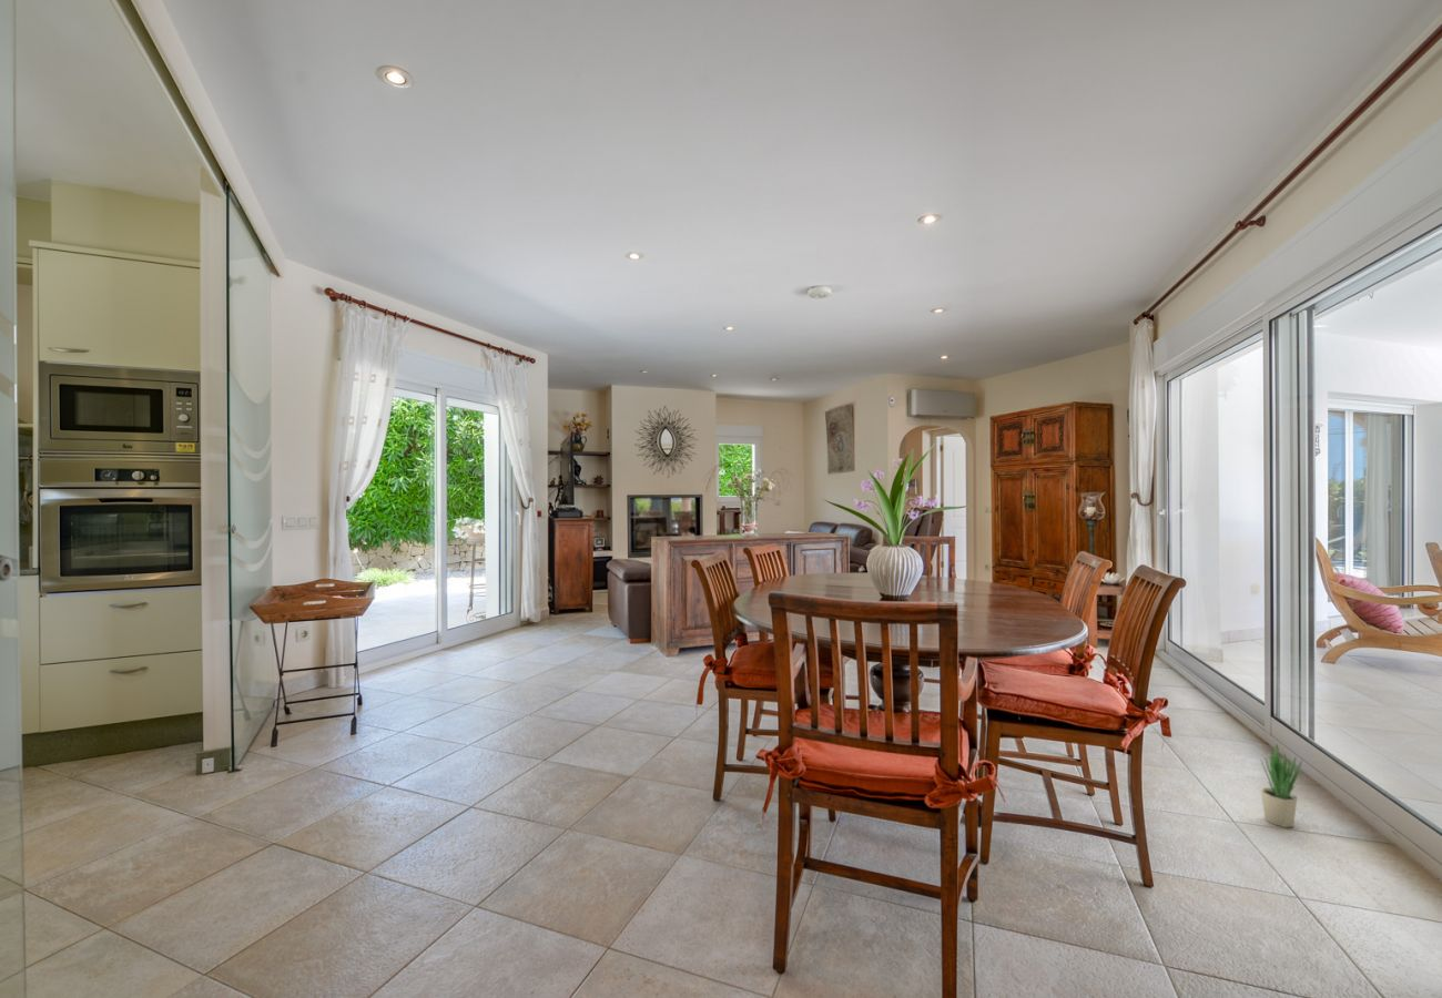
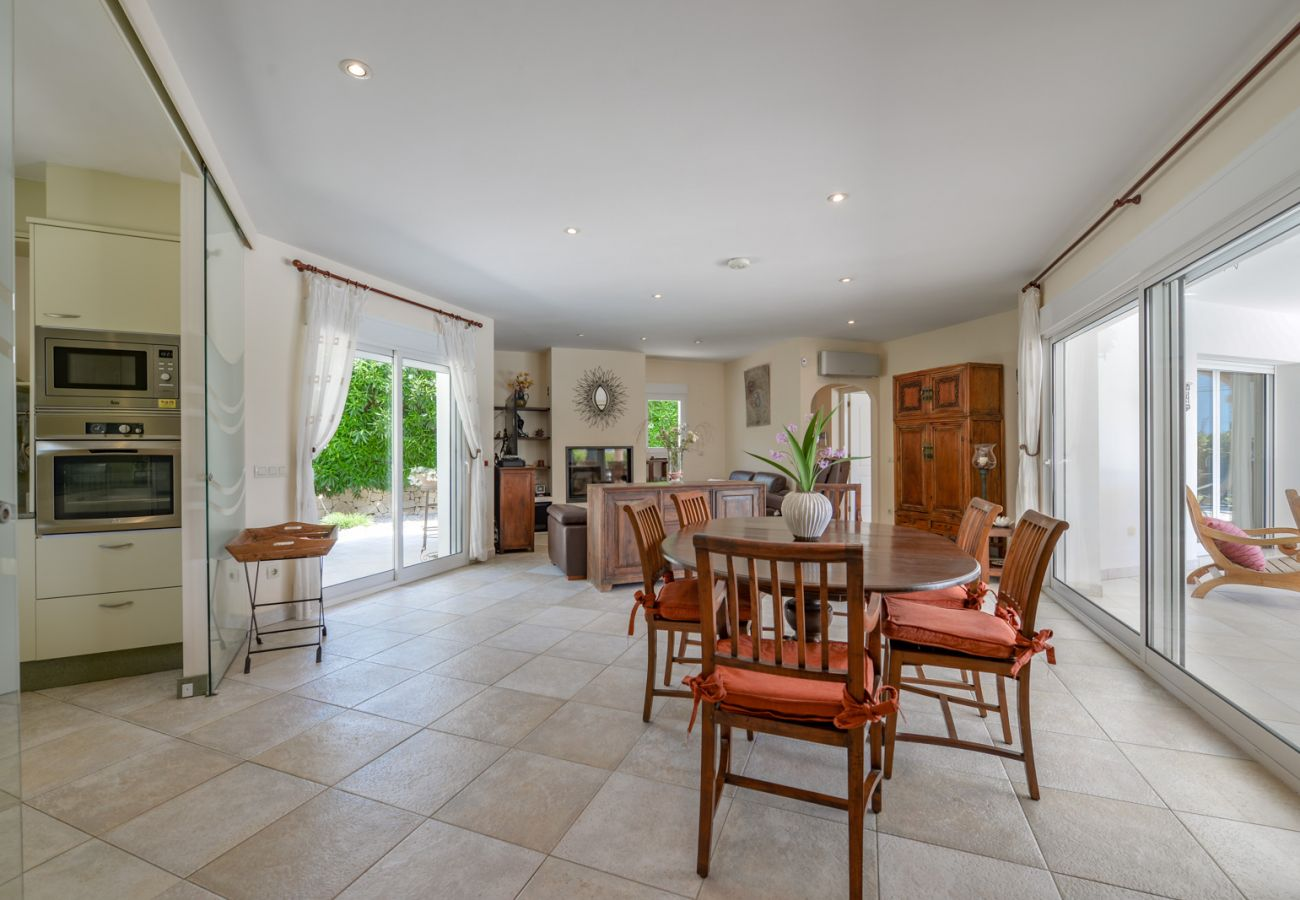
- potted plant [1260,744,1303,828]
